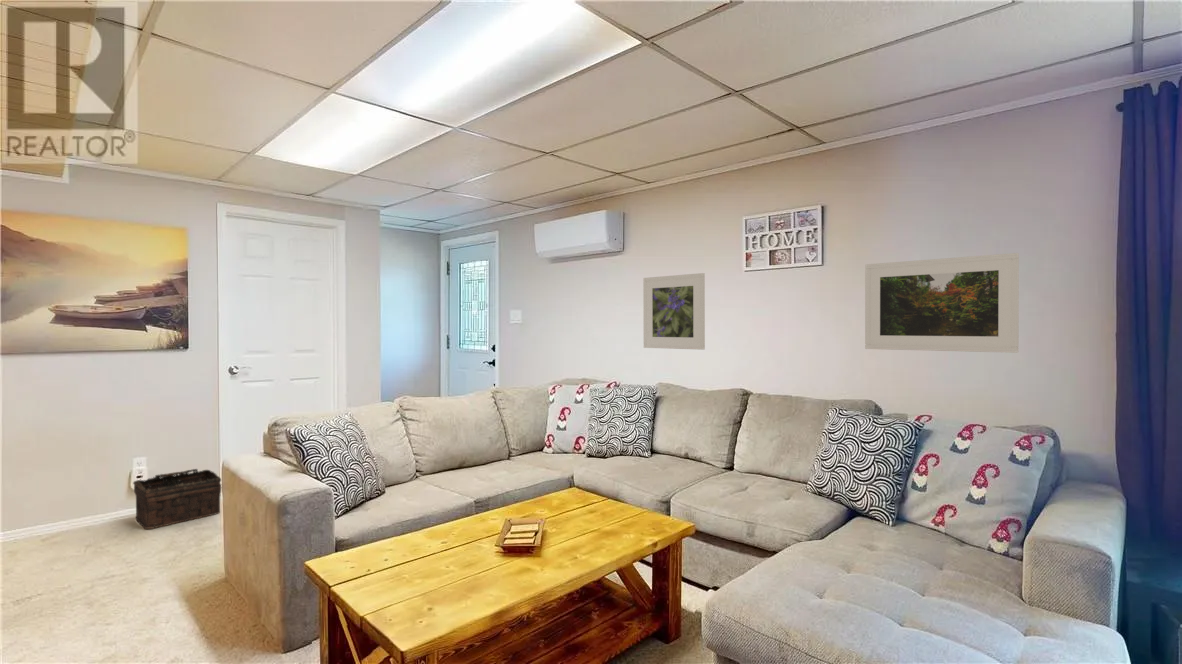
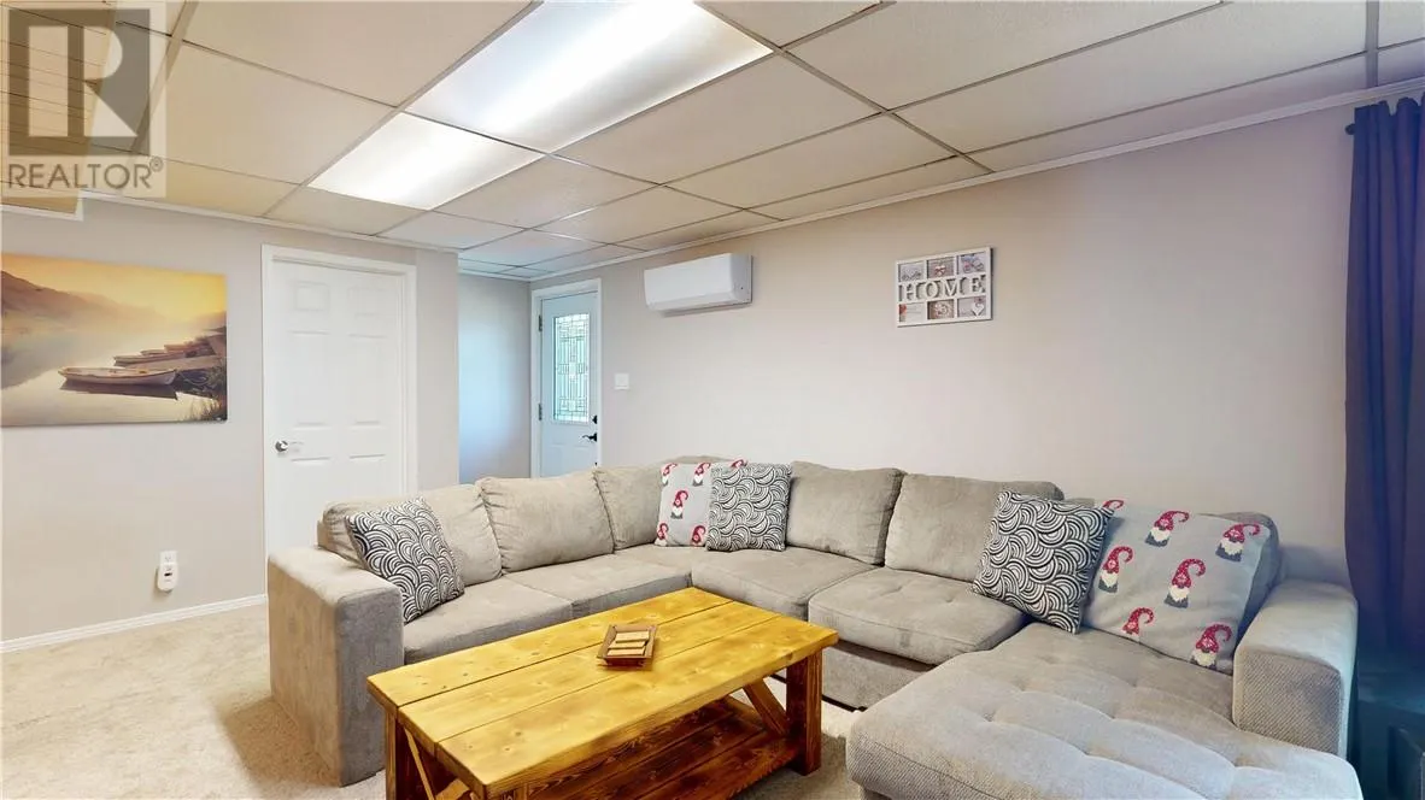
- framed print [642,272,706,351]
- basket [132,468,222,530]
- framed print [864,252,1020,354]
